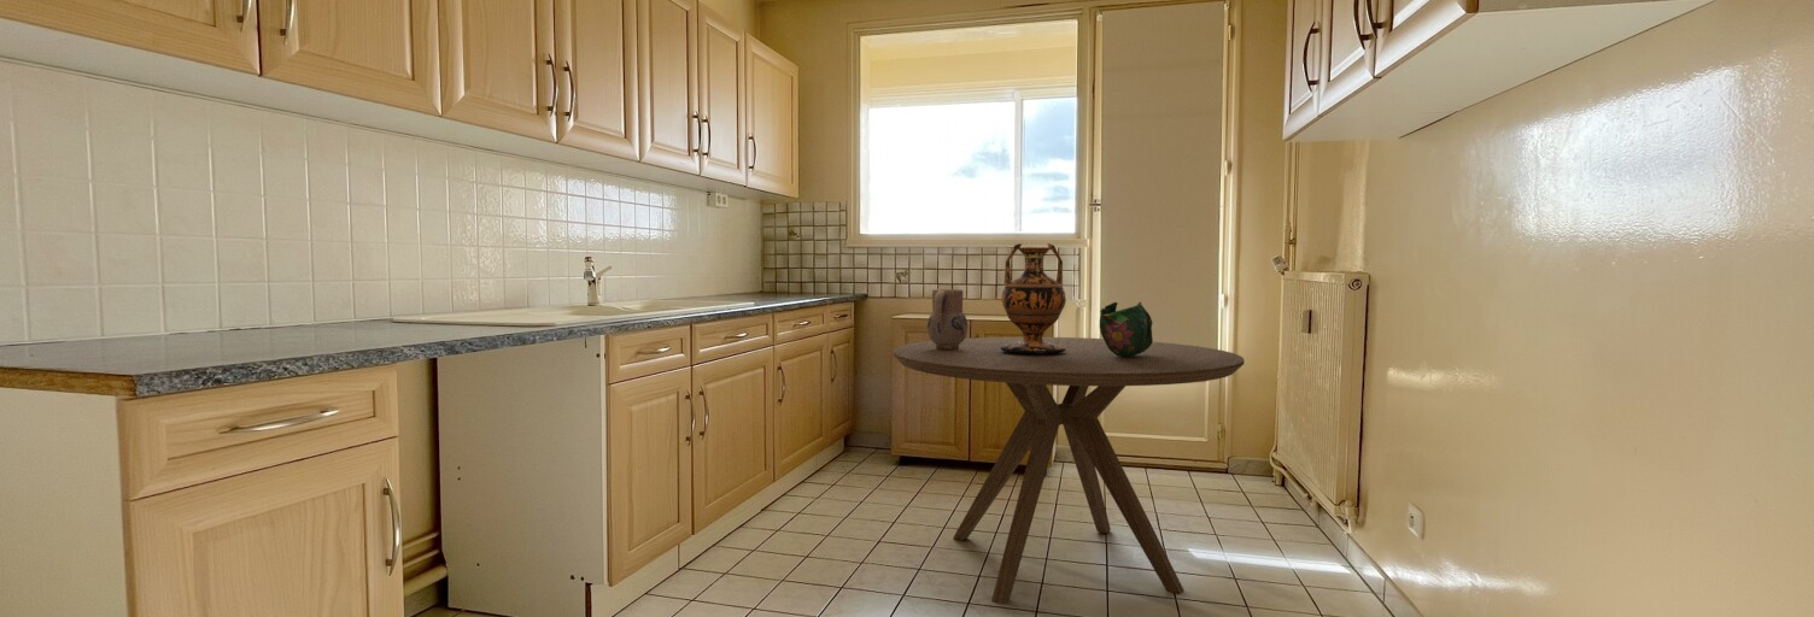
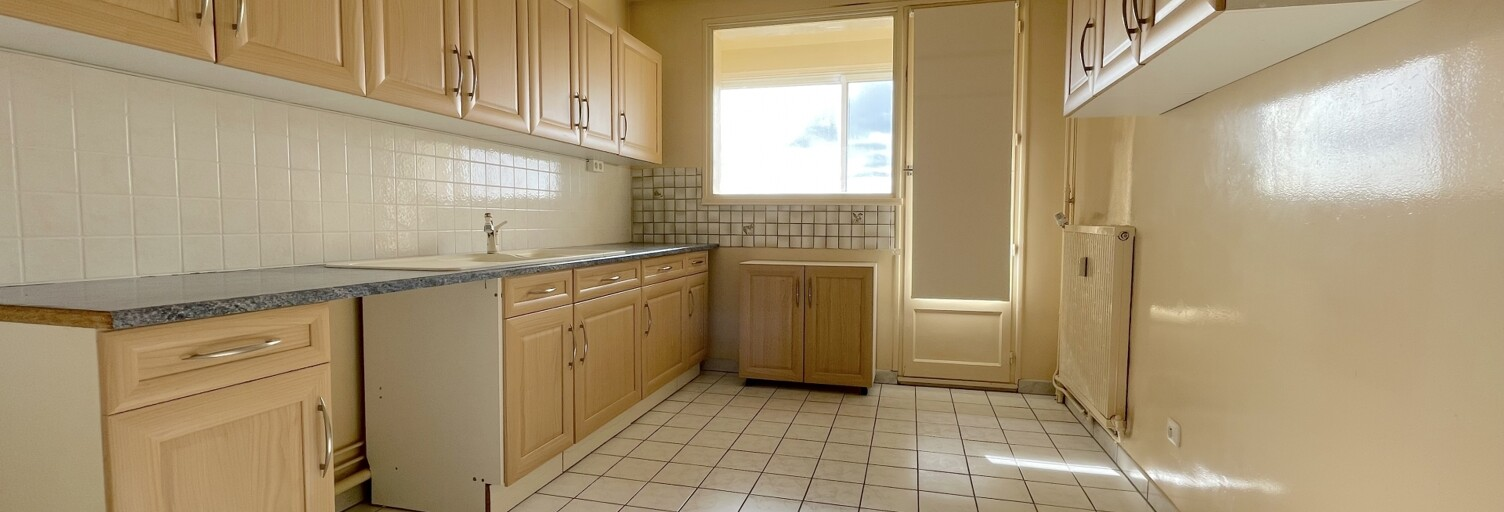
- dining table [893,336,1246,605]
- vase [1000,242,1067,354]
- decorative bowl [1099,301,1154,357]
- pitcher [926,288,969,349]
